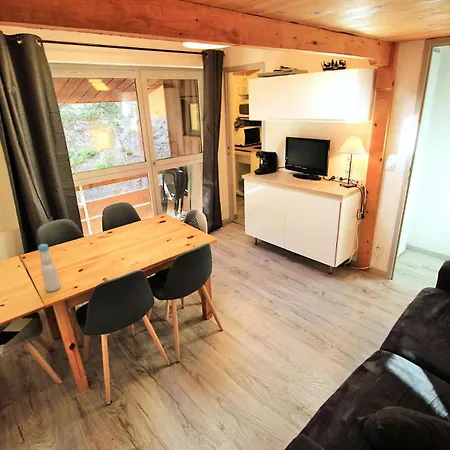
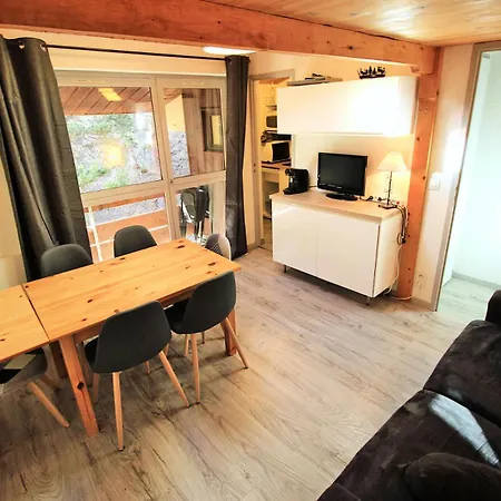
- bottle [37,243,61,293]
